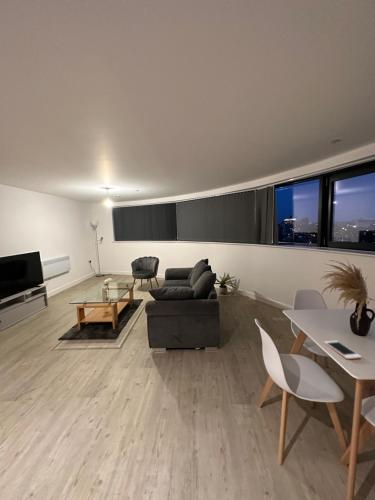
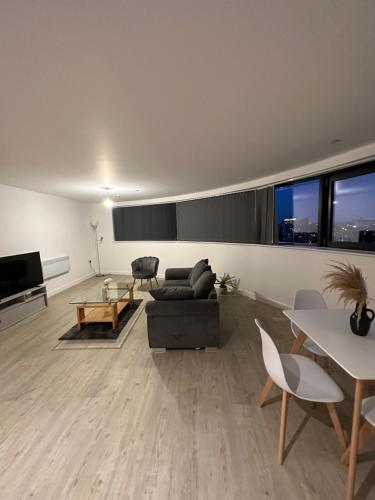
- cell phone [323,340,362,360]
